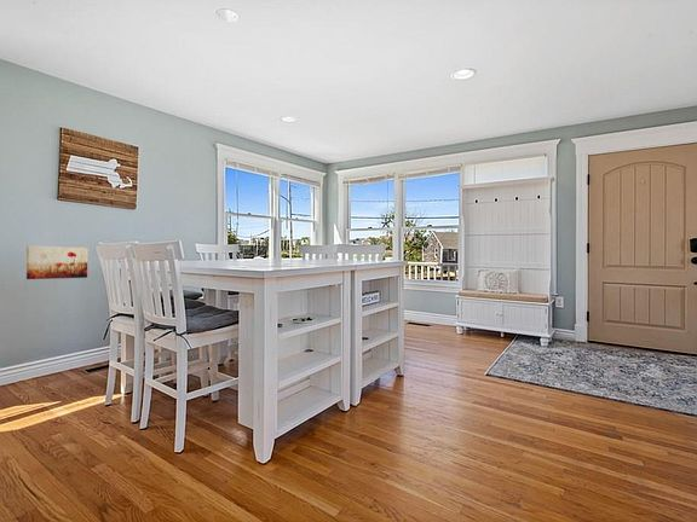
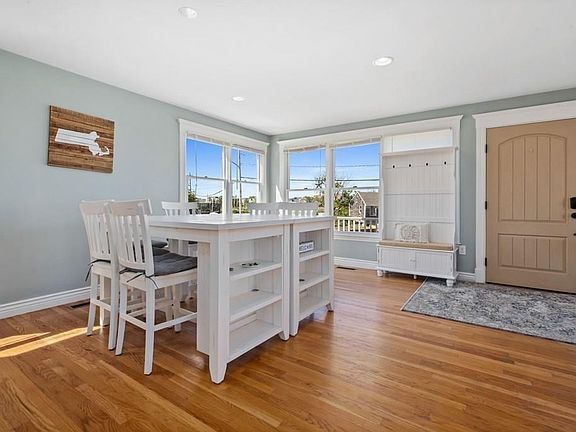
- wall art [25,244,88,280]
